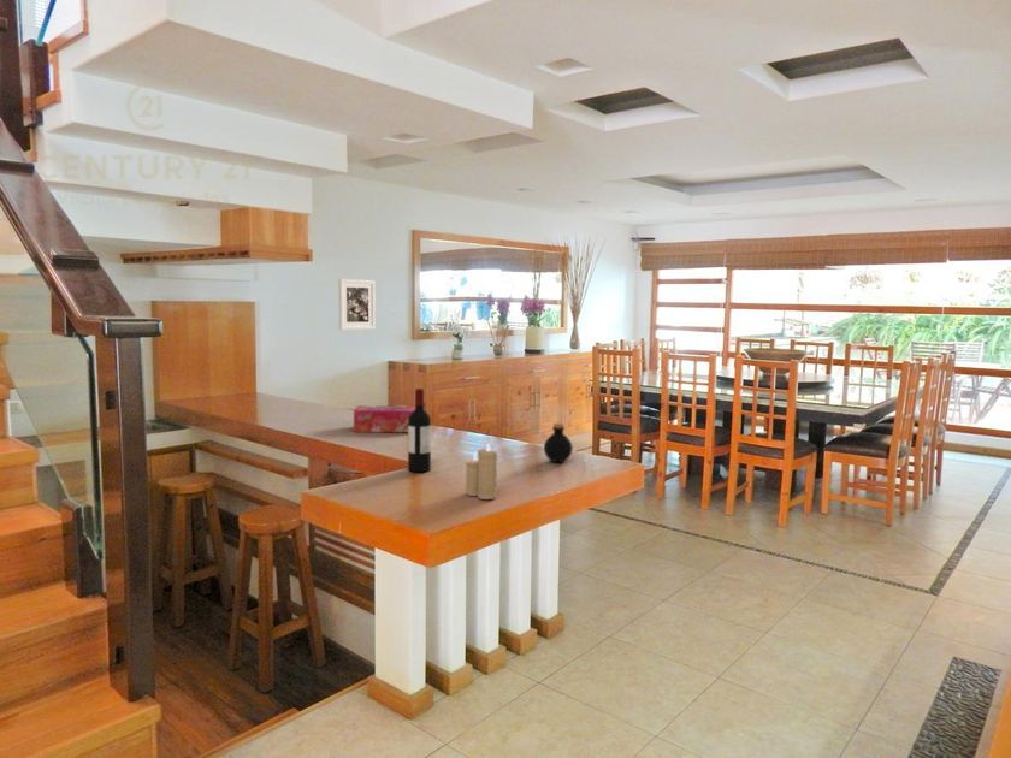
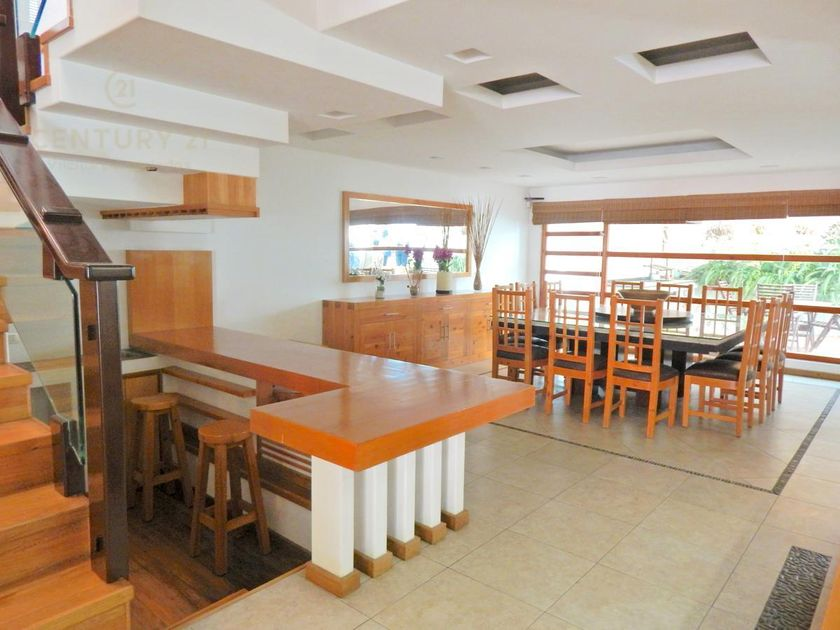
- wine bottle [407,387,432,473]
- tissue box [353,404,415,433]
- bottle [543,421,574,463]
- candle [465,442,498,501]
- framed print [338,278,377,331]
